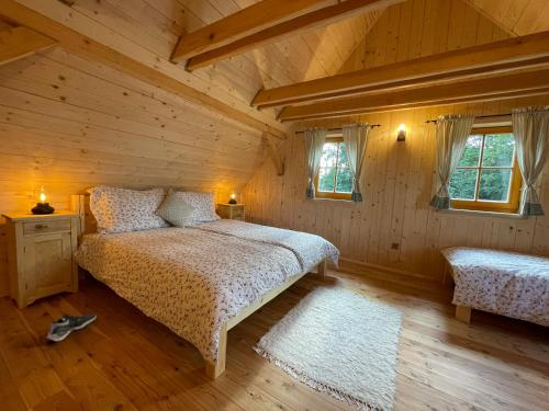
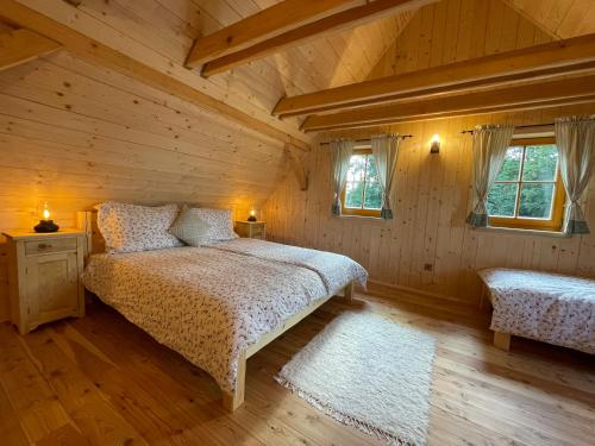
- shoe [45,312,97,343]
